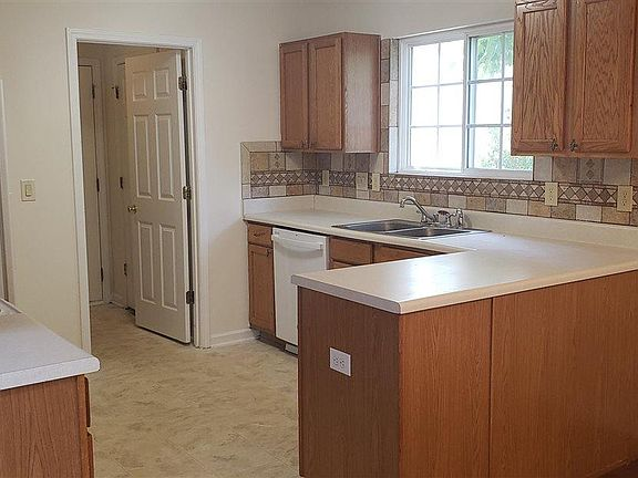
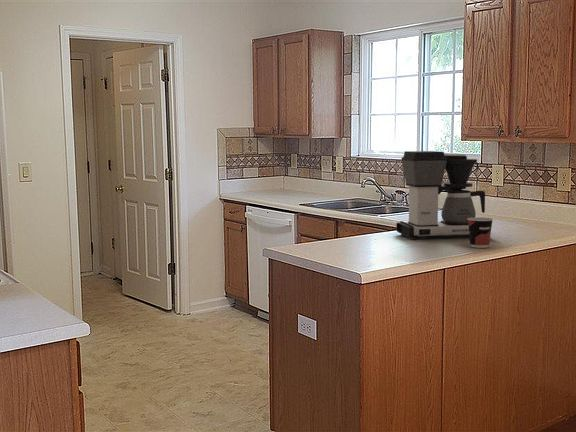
+ cup [468,216,494,249]
+ coffee maker [395,150,486,241]
